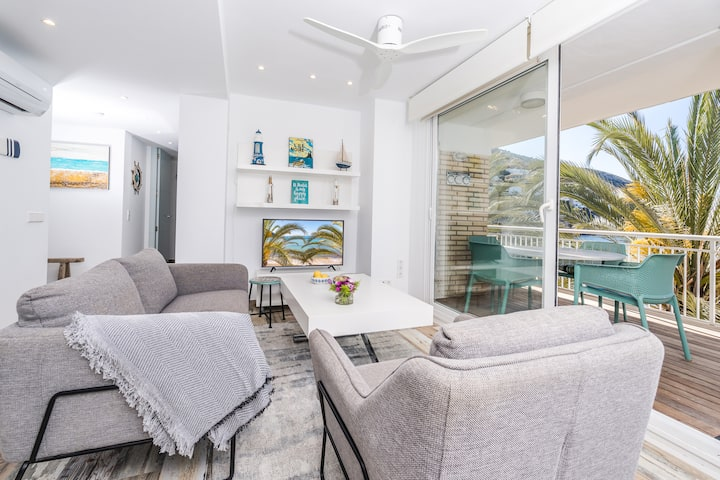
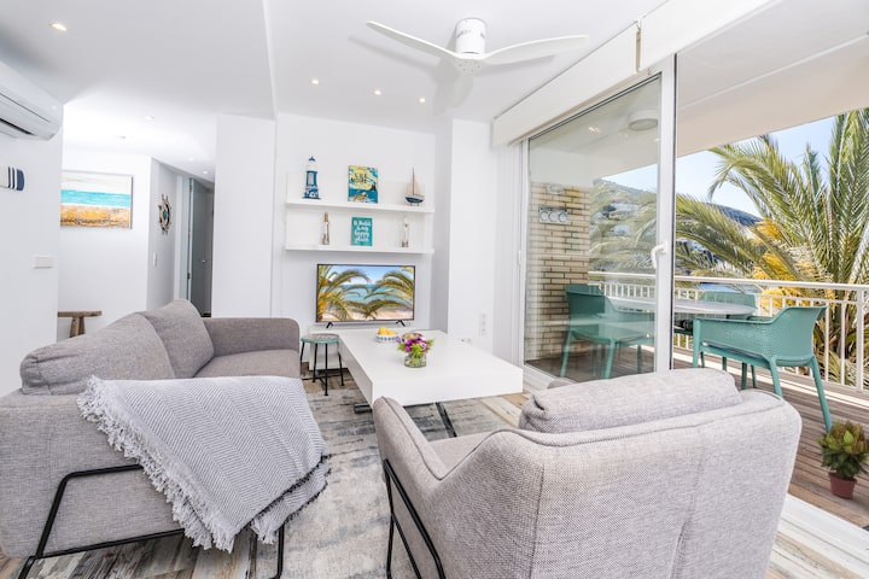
+ potted plant [812,419,869,499]
